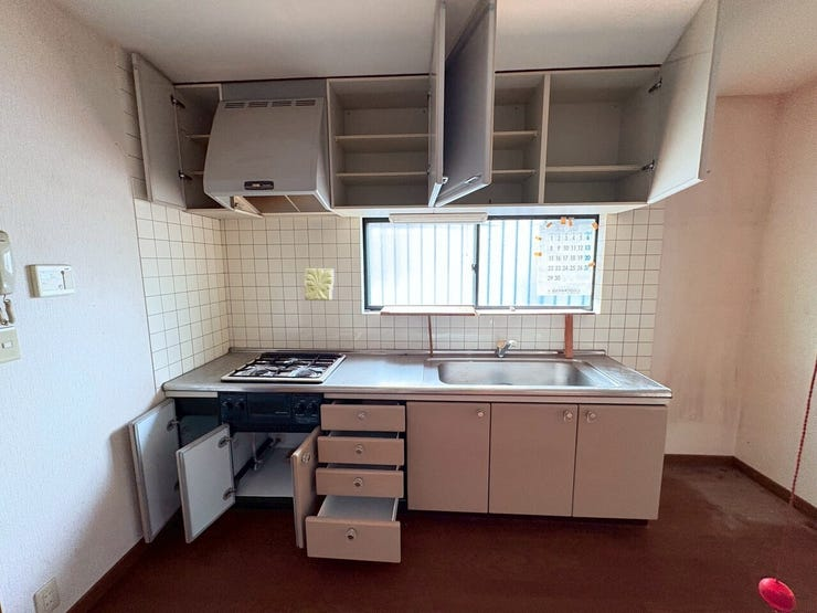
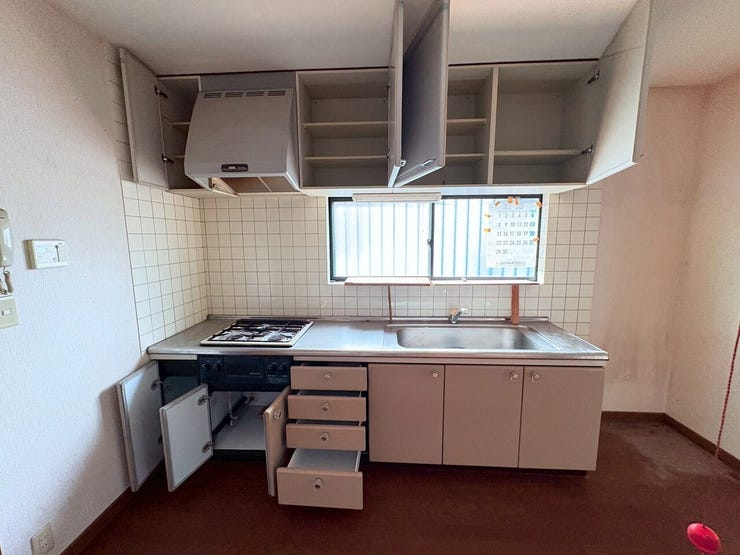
- decorative tile [304,267,336,302]
